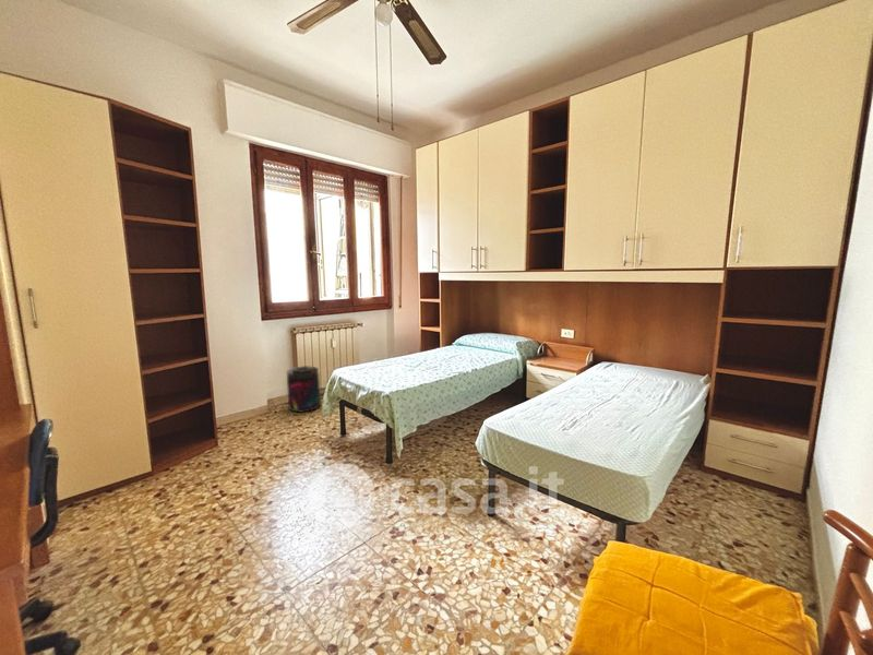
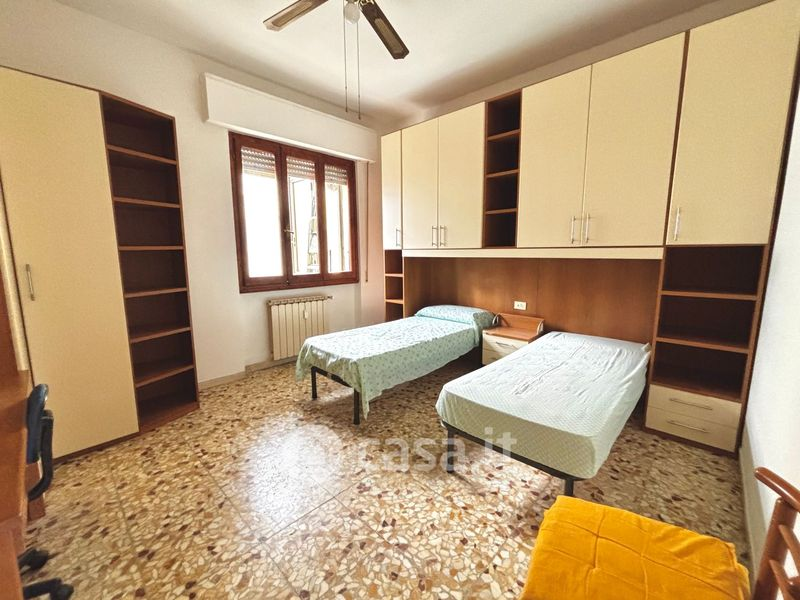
- supplement container [286,365,322,414]
